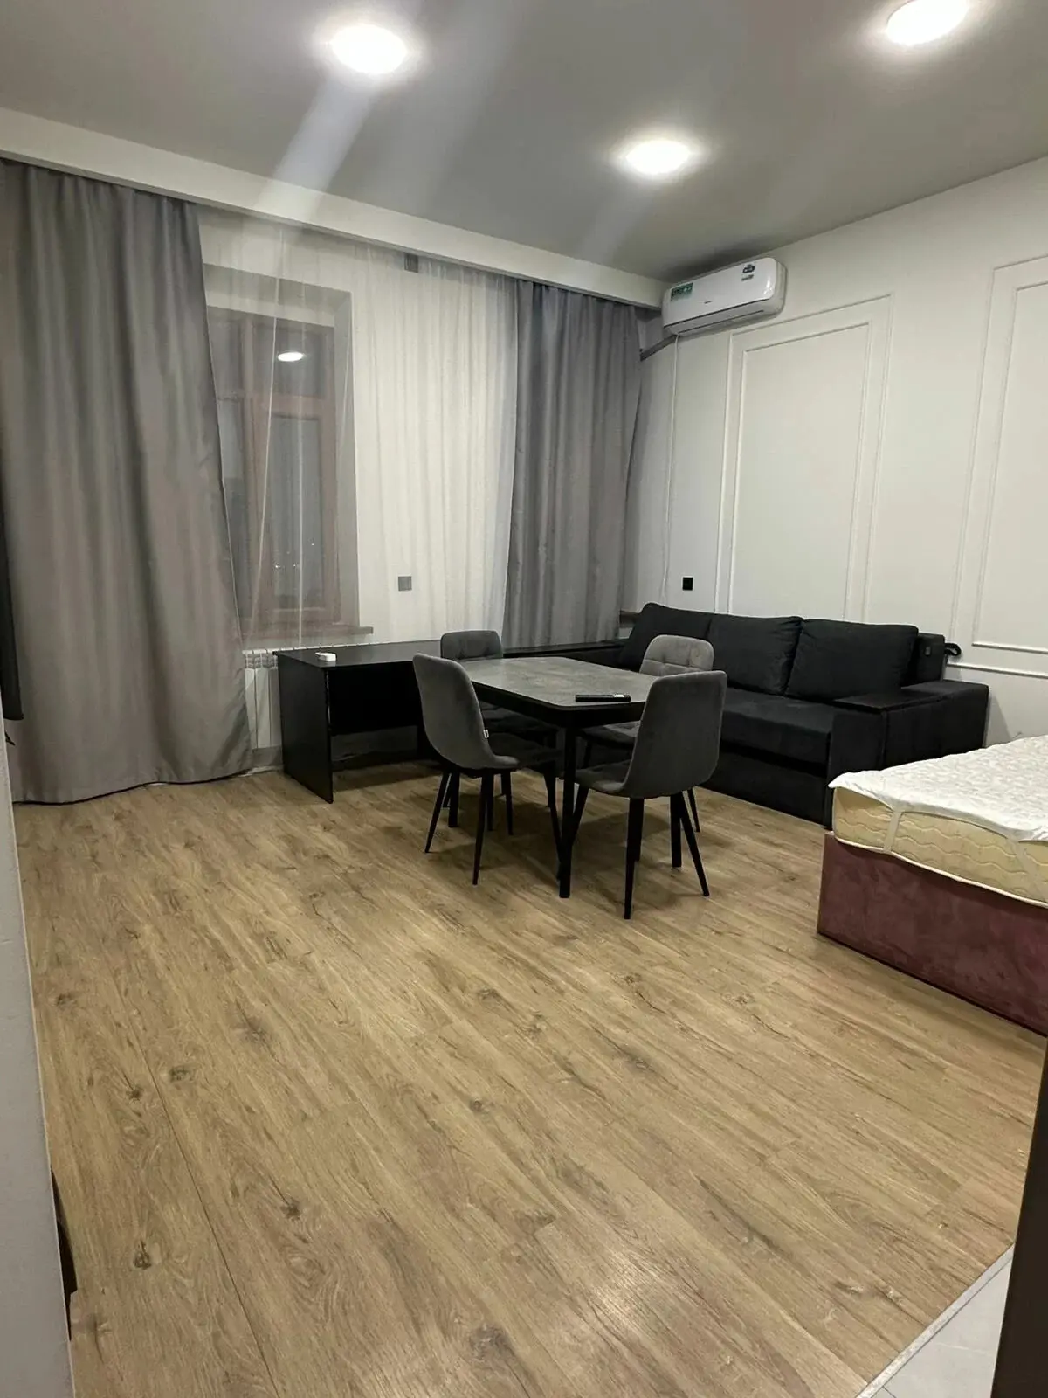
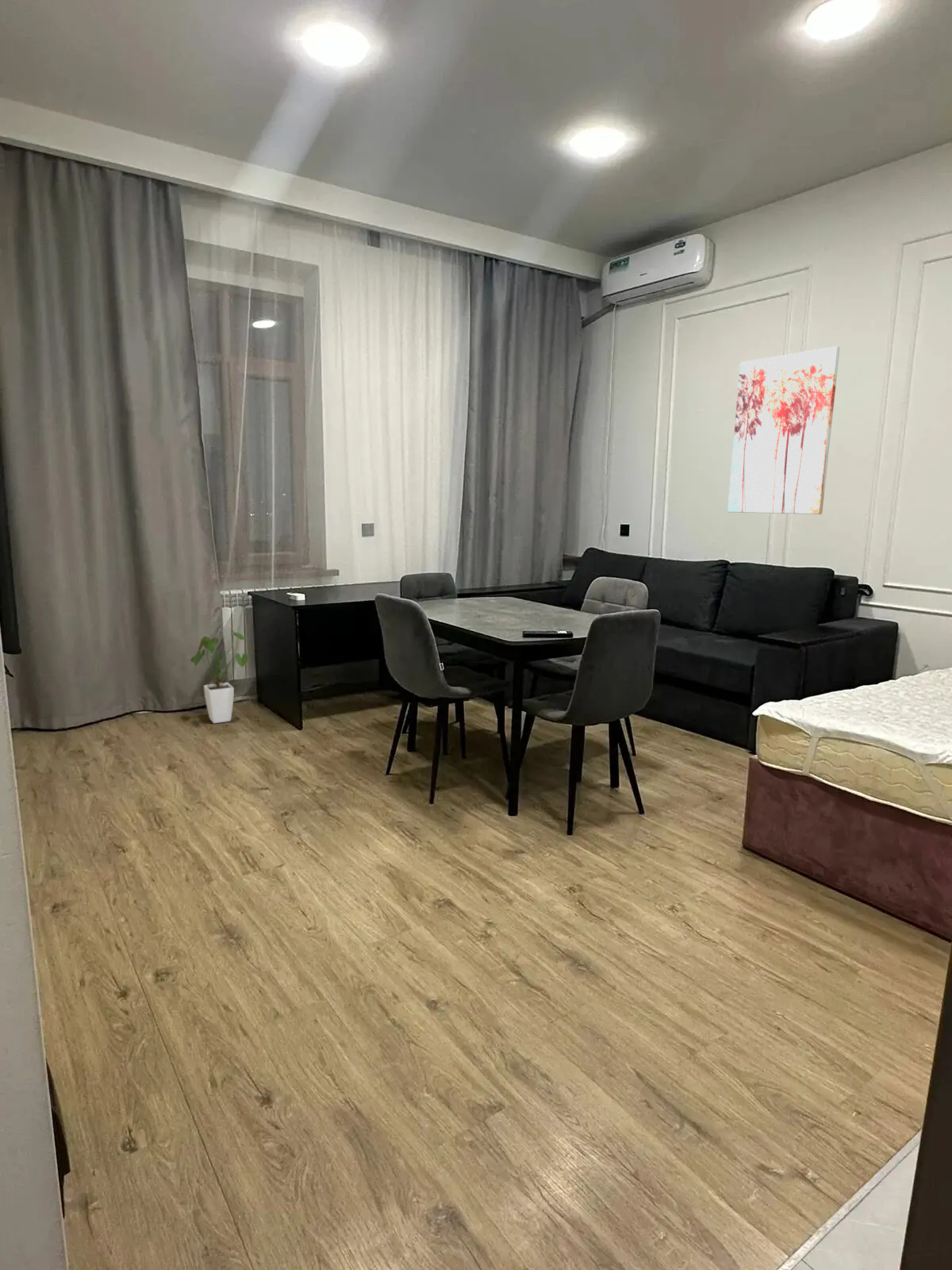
+ house plant [190,630,249,724]
+ wall art [727,345,841,515]
